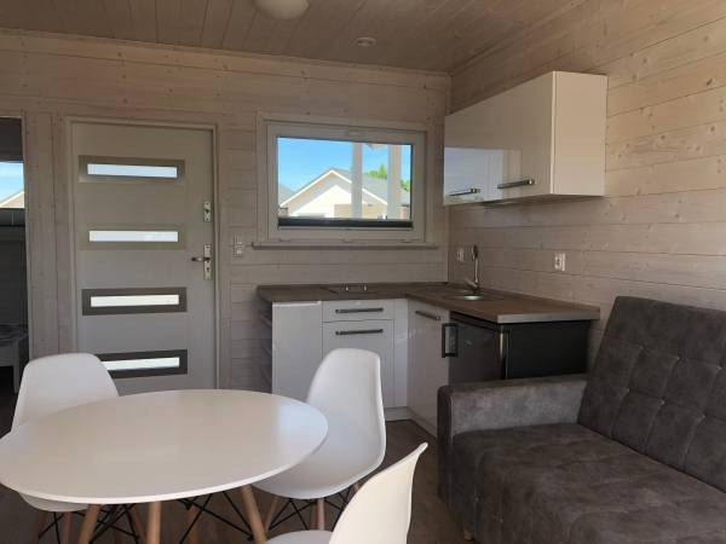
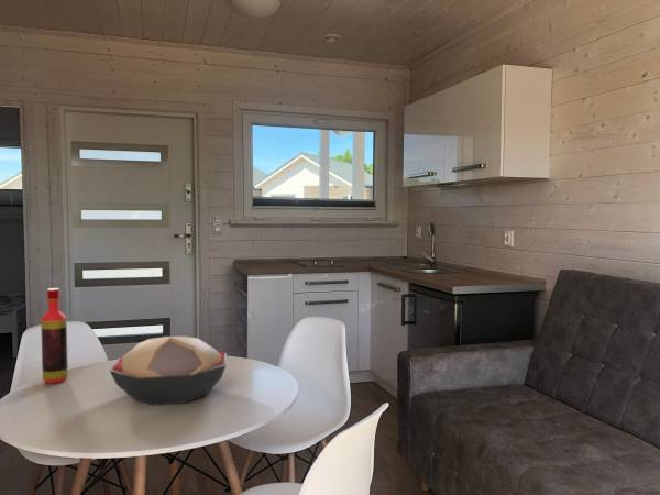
+ bottle [40,287,69,385]
+ decorative bowl [109,336,228,406]
